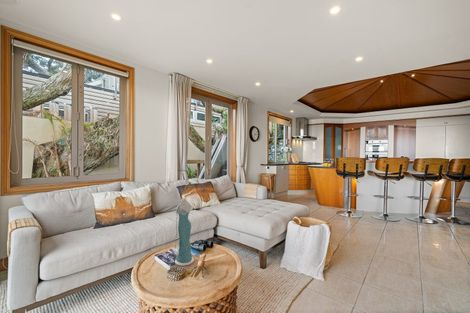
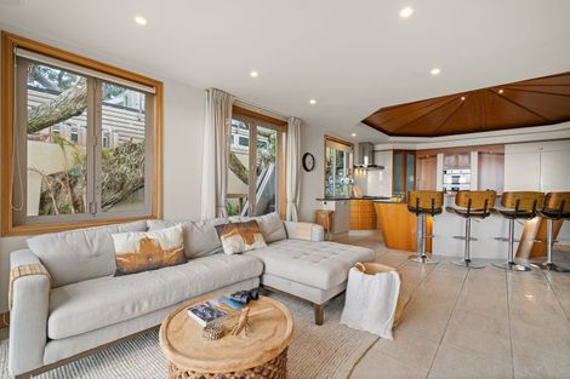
- dress [174,197,195,267]
